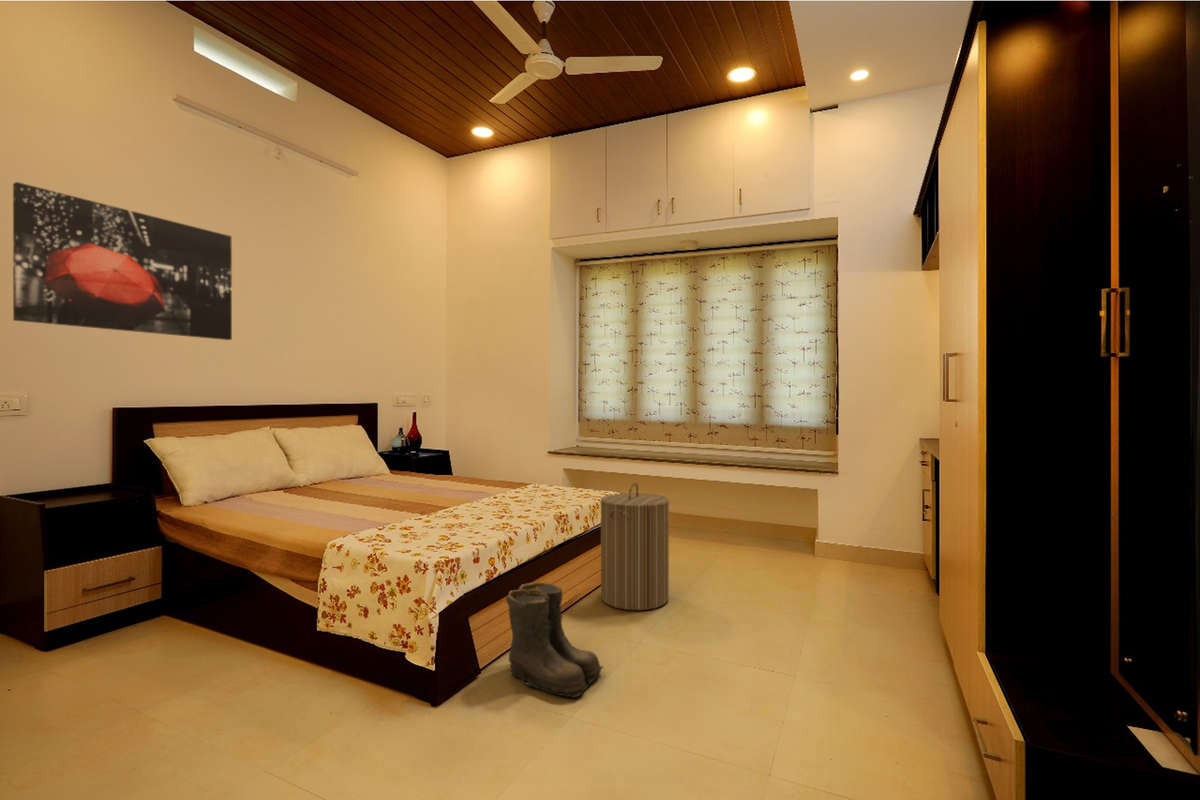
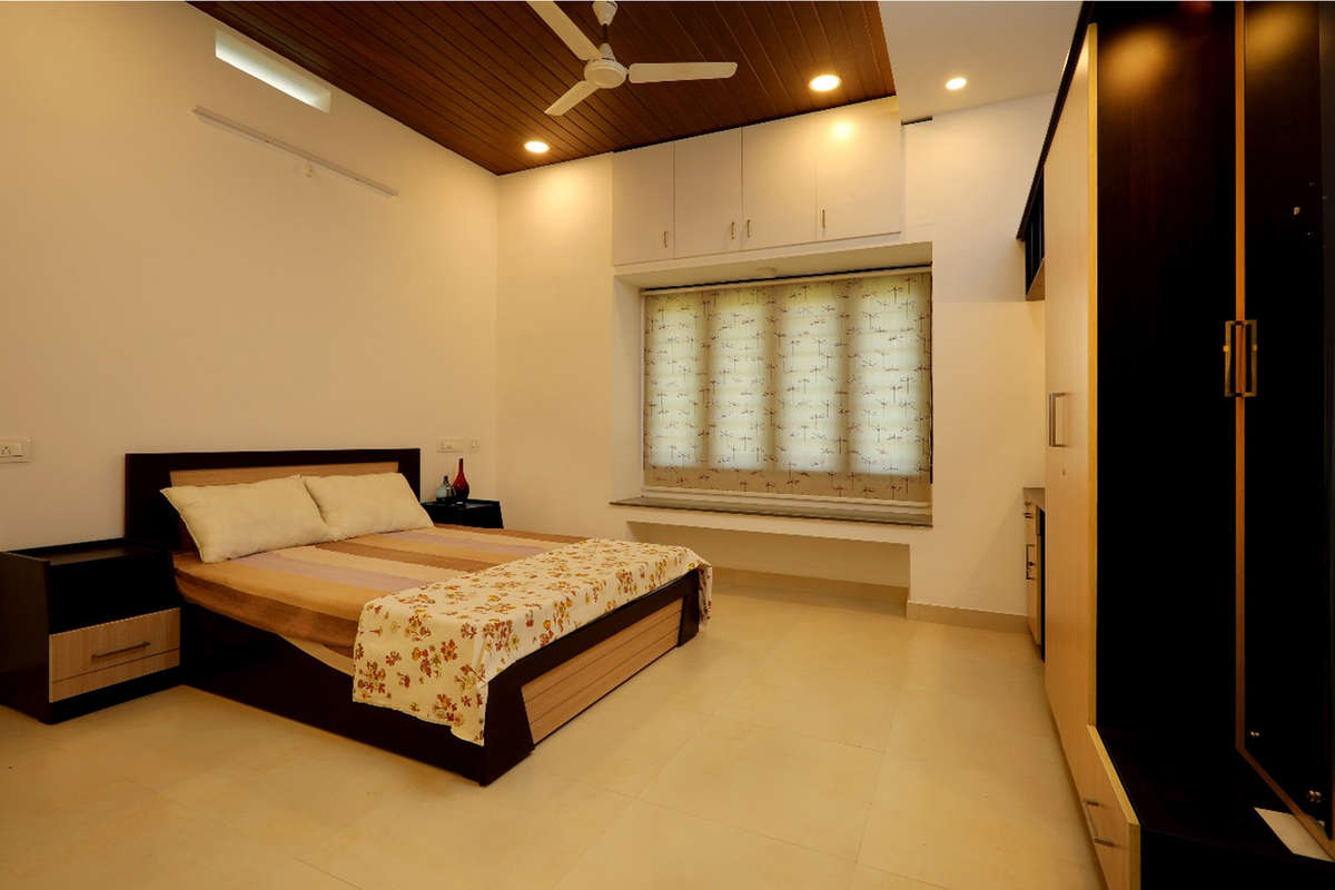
- laundry hamper [599,482,670,611]
- wall art [12,181,233,341]
- boots [505,581,604,699]
